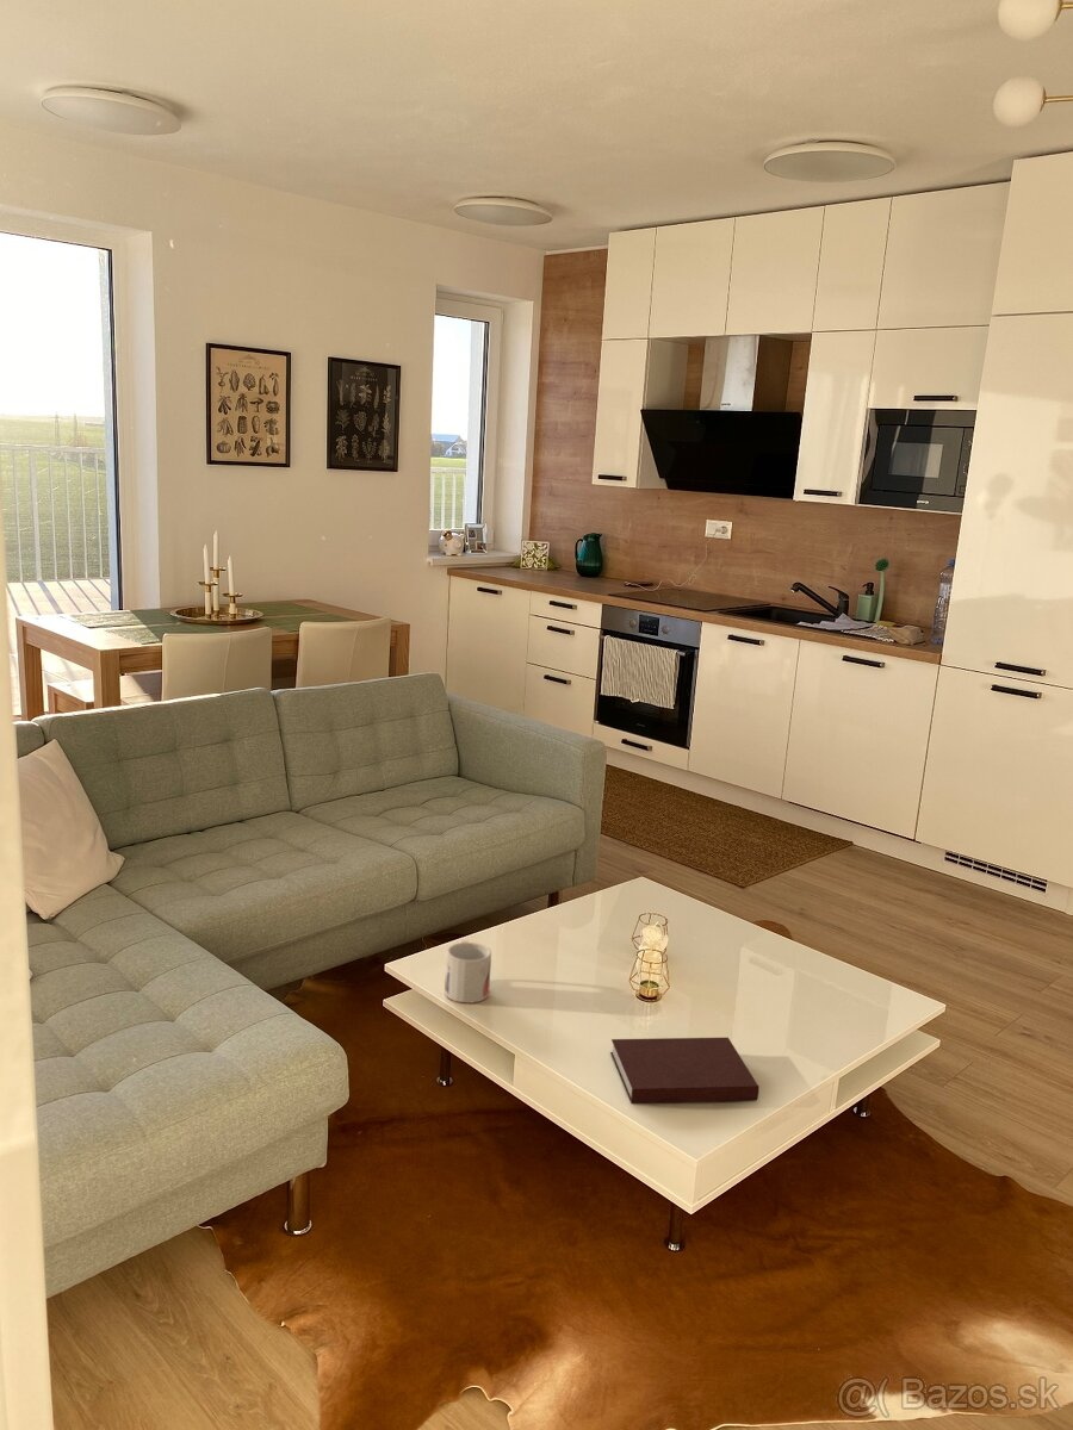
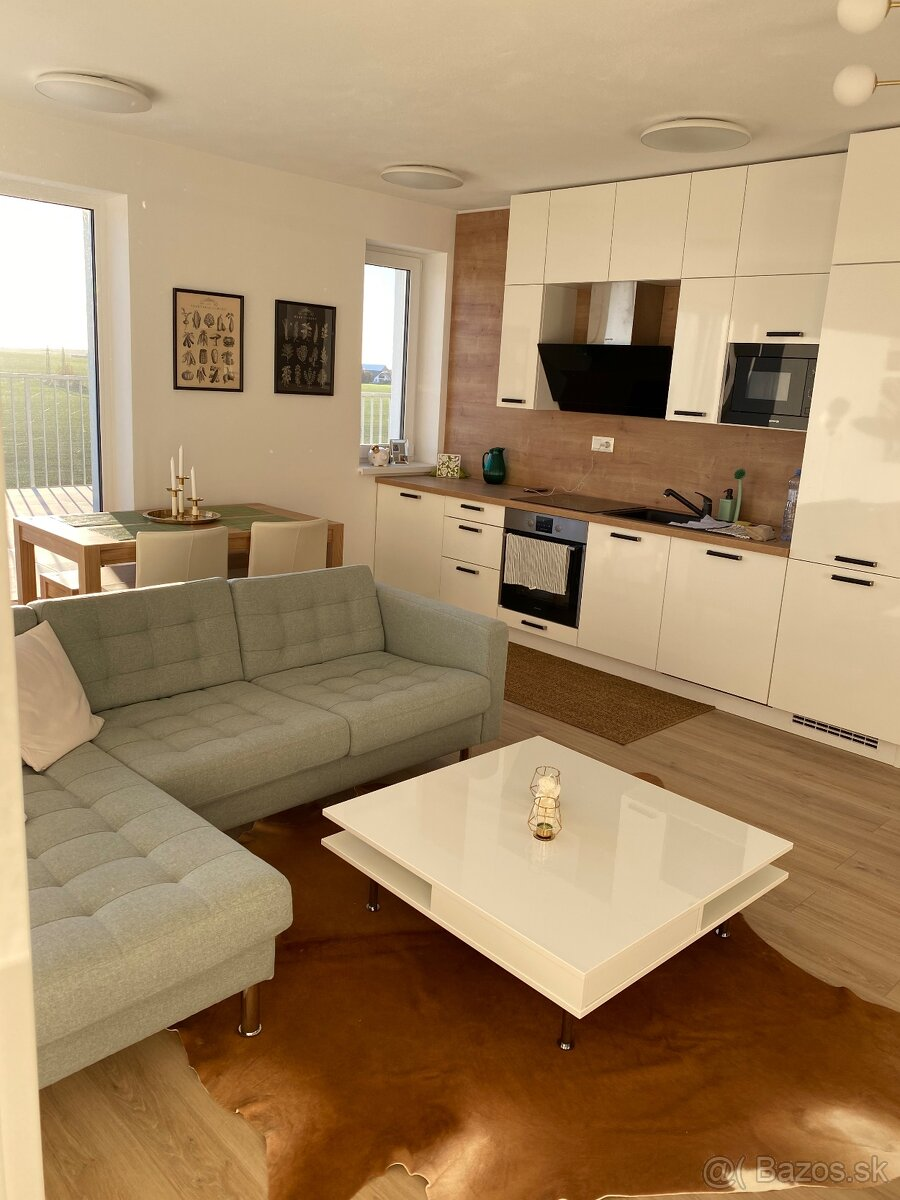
- notebook [609,1037,759,1105]
- mug [444,939,492,1005]
